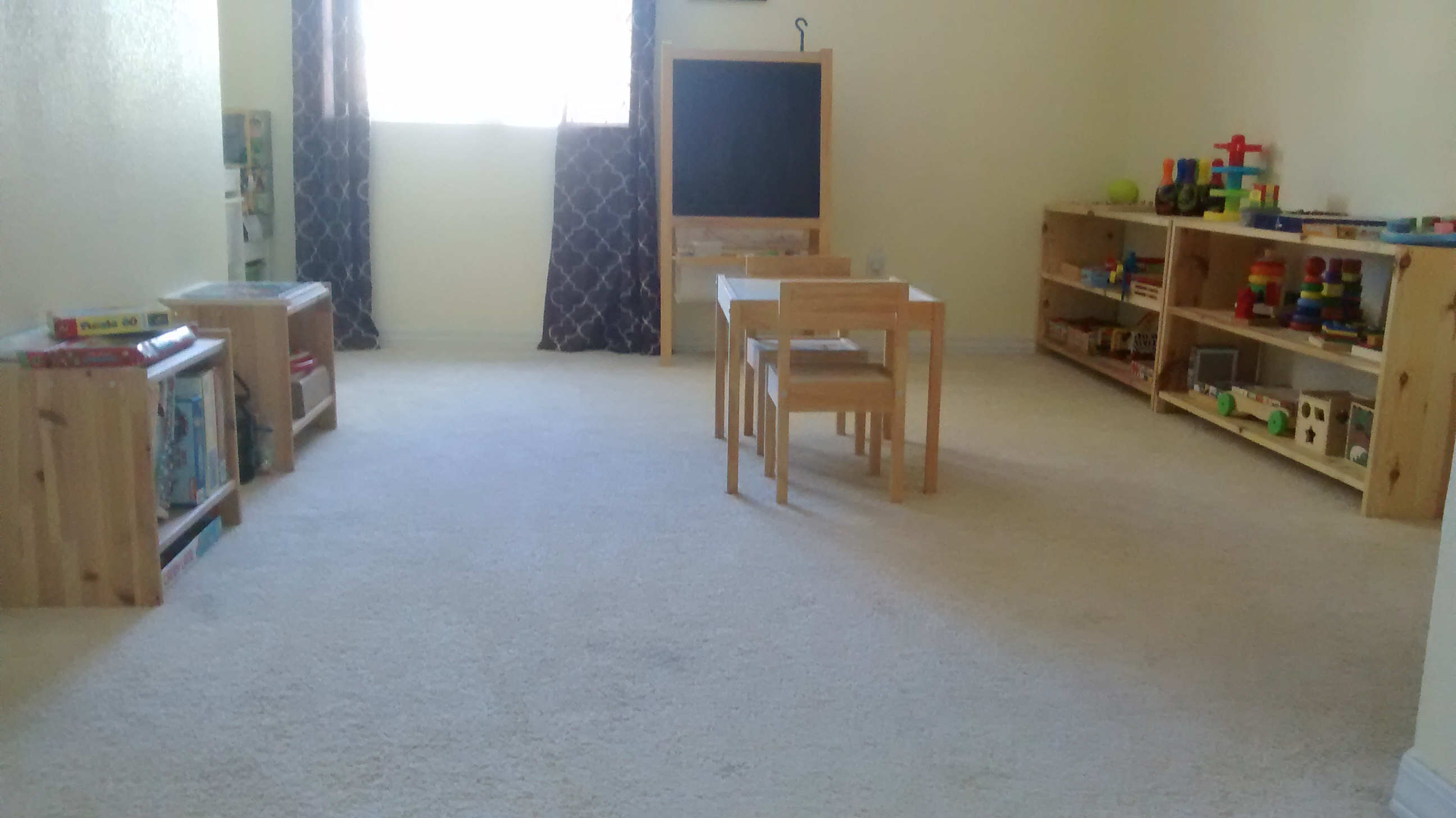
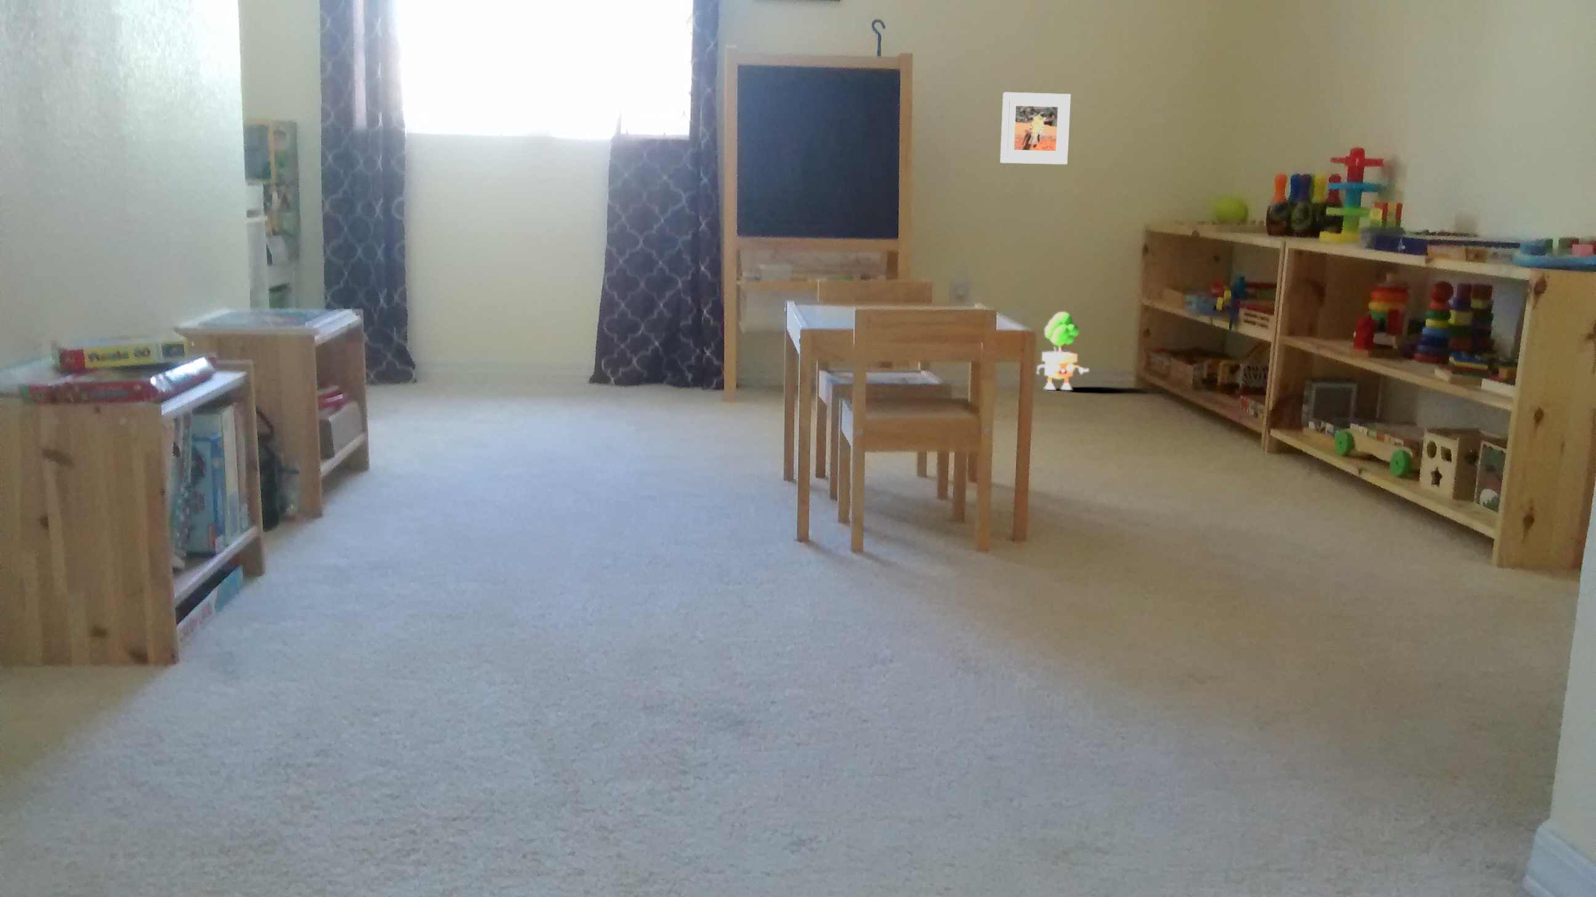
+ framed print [1000,92,1071,166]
+ flowerpot [1036,311,1090,390]
